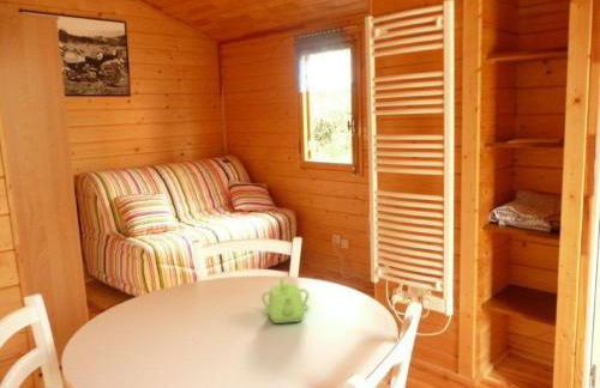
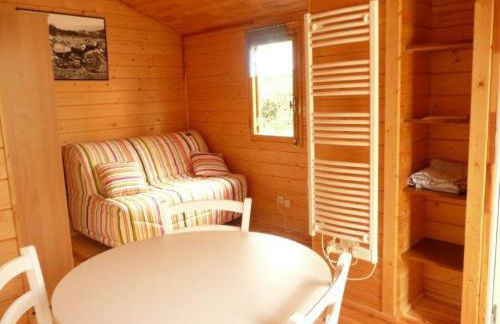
- teapot [260,277,310,325]
